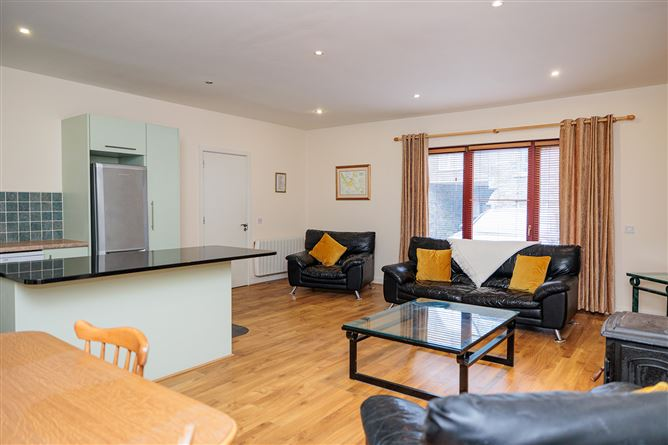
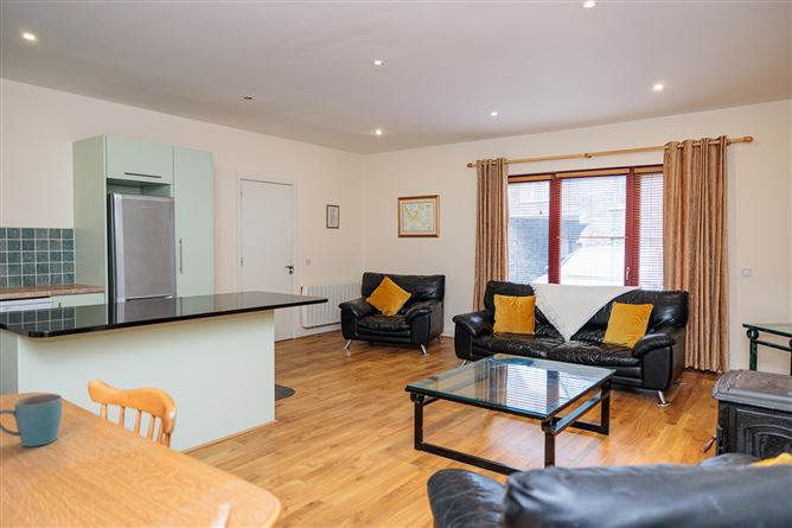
+ mug [0,393,63,447]
